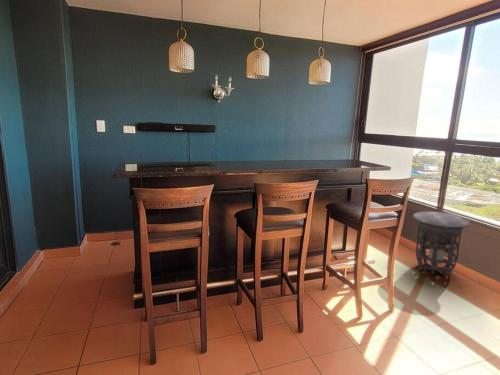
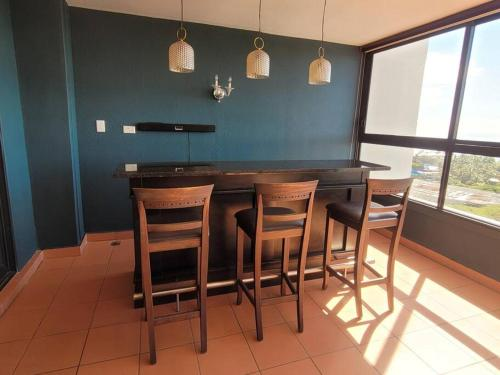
- side table [412,211,471,276]
